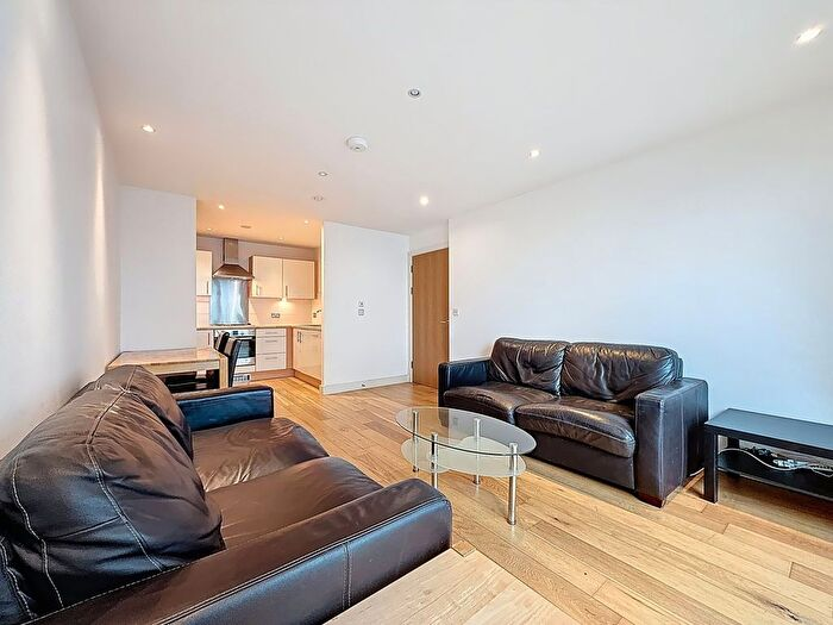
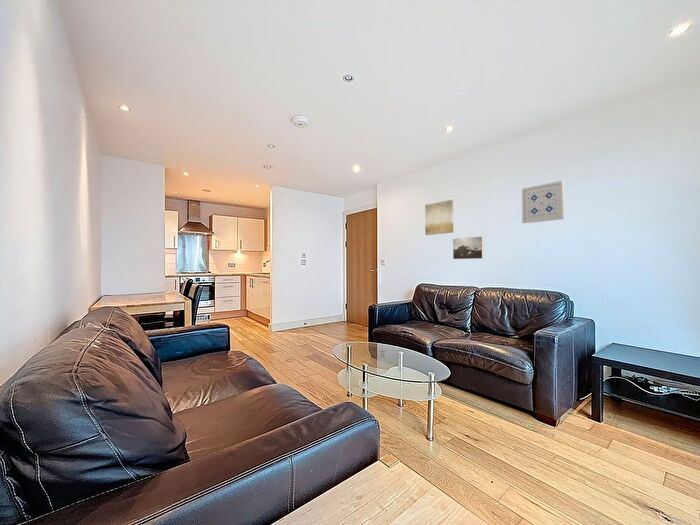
+ wall art [424,199,454,236]
+ wall art [521,180,565,224]
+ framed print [452,235,485,260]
